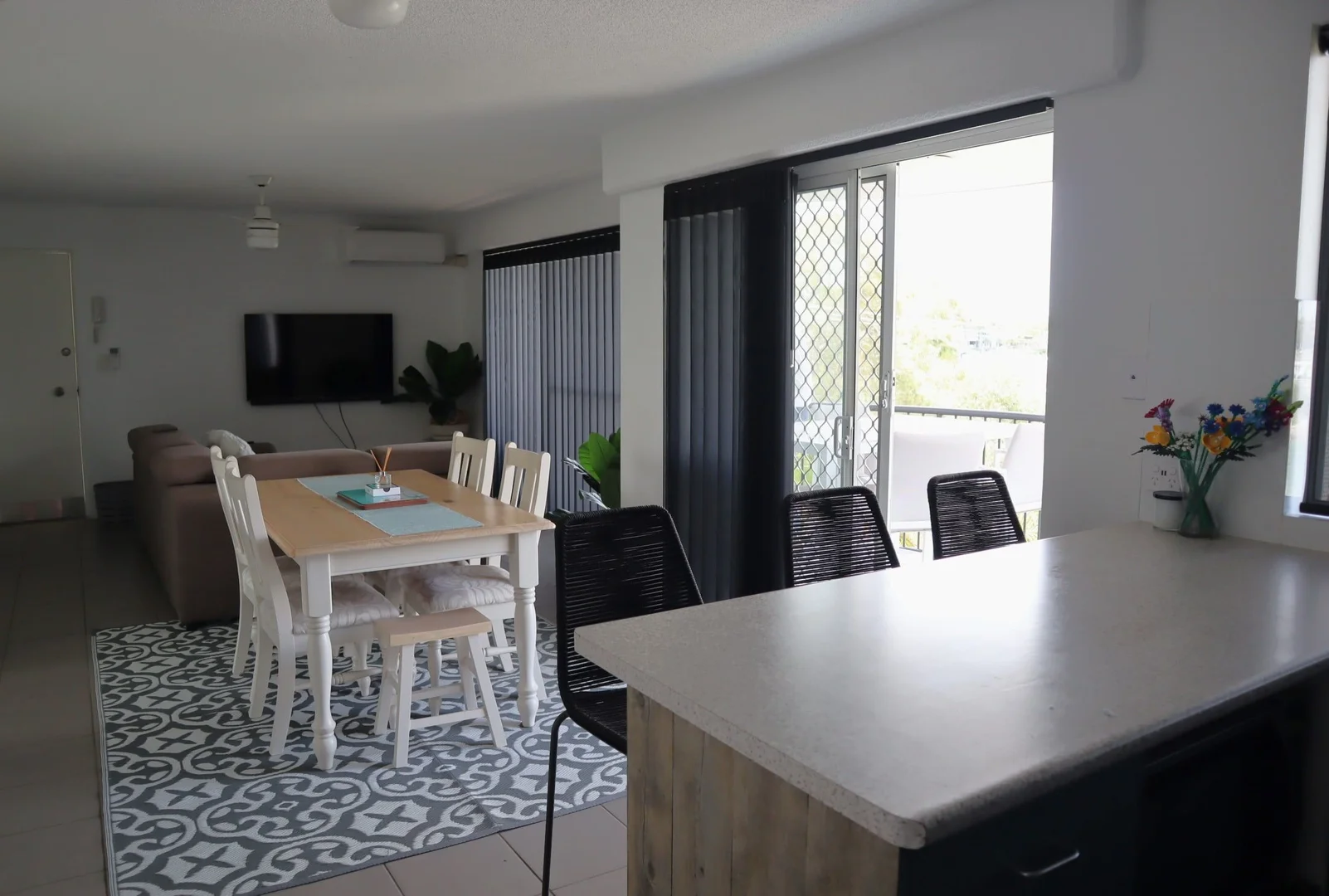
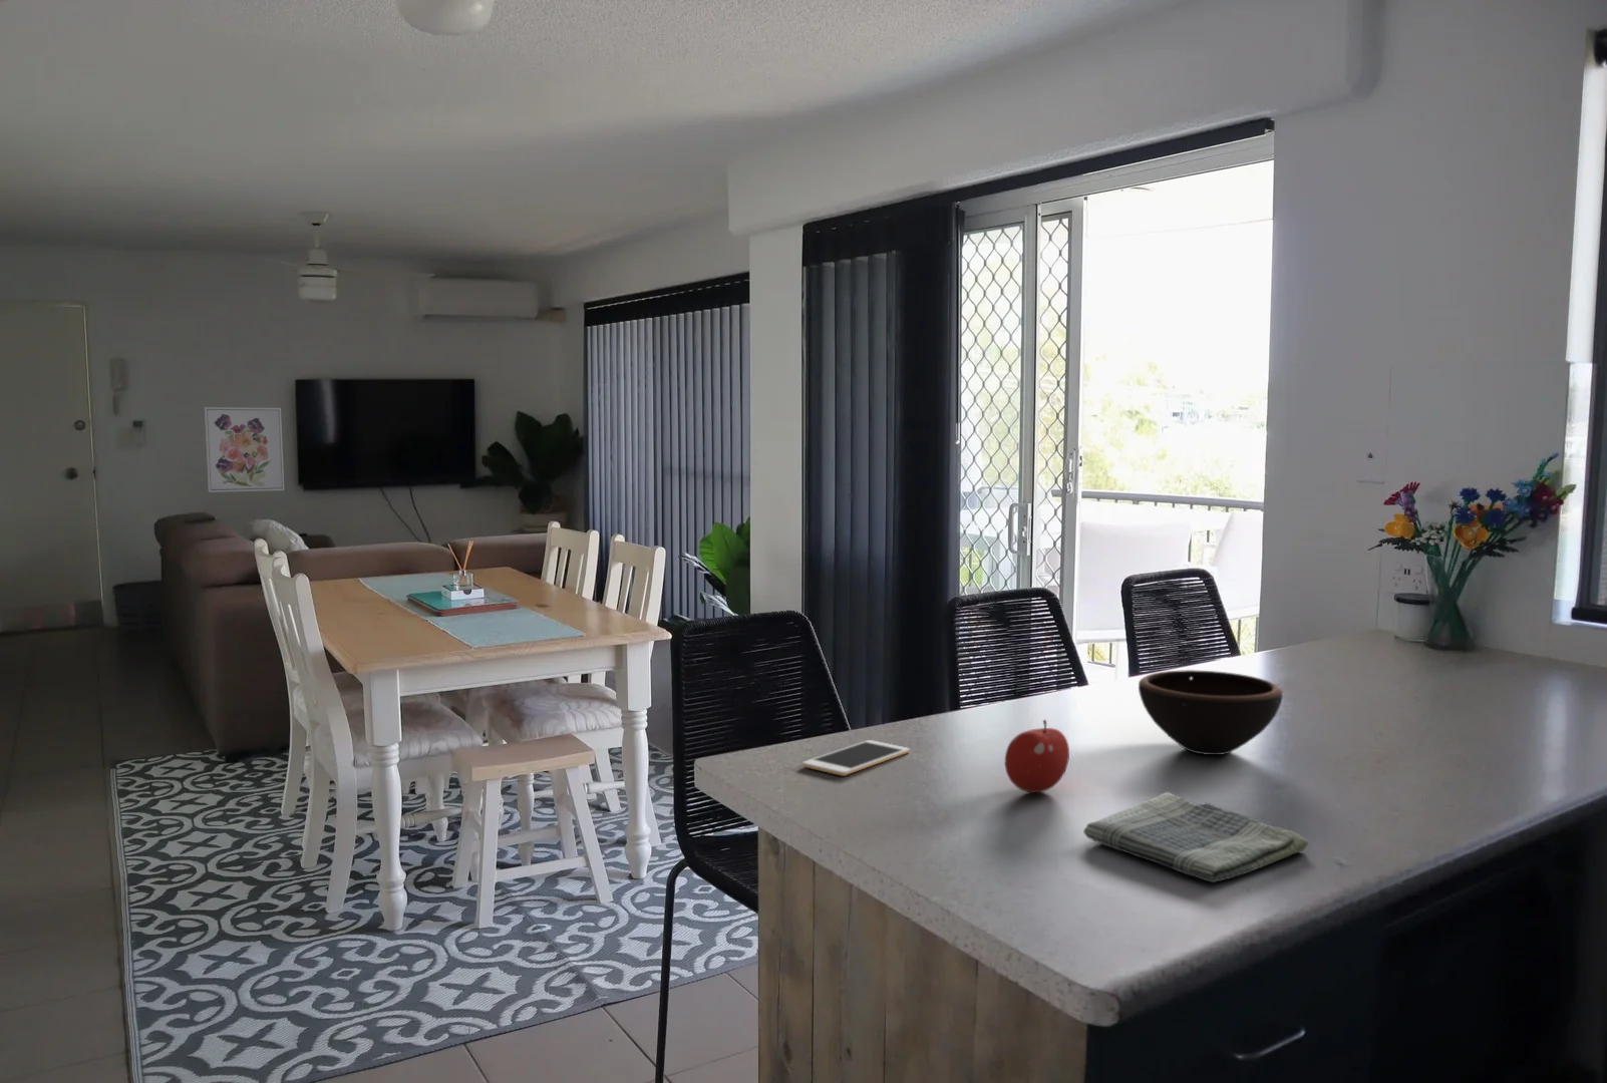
+ bowl [1138,668,1283,757]
+ cell phone [802,739,911,777]
+ fruit [1004,719,1070,793]
+ wall art [203,406,285,493]
+ dish towel [1082,792,1310,884]
